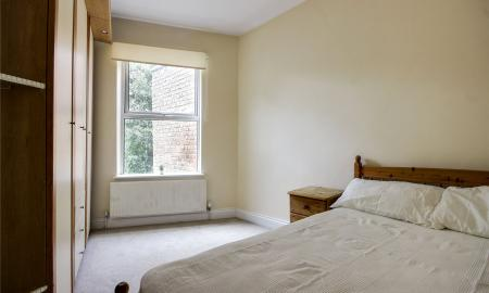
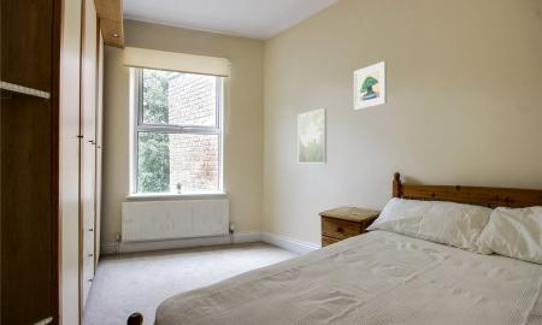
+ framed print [297,107,328,165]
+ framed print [353,60,388,111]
